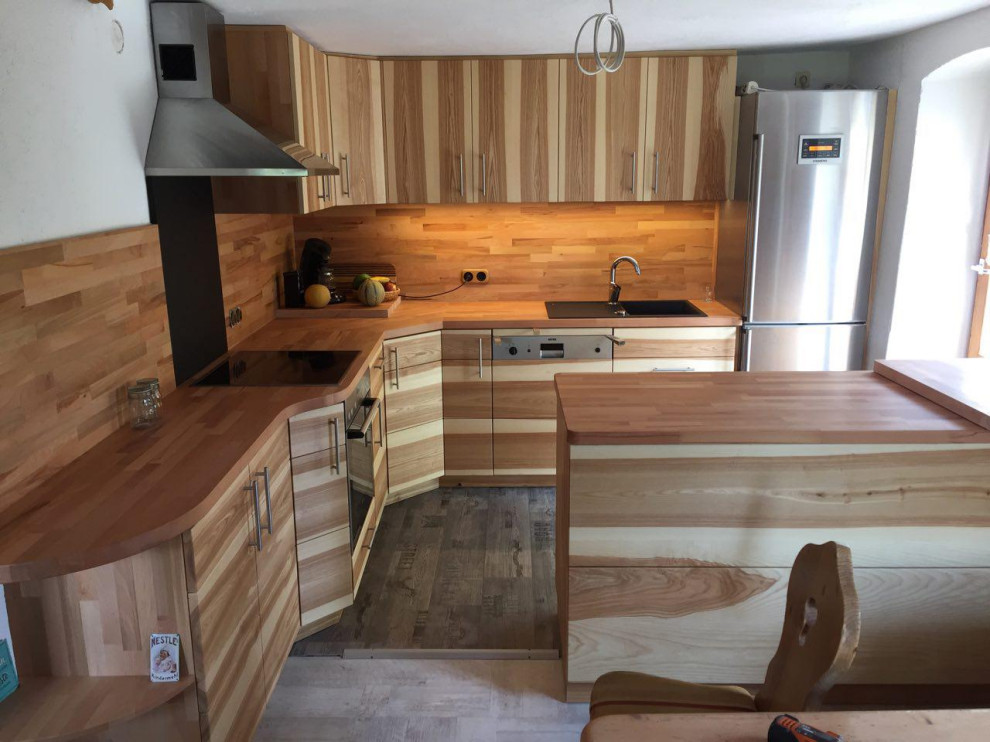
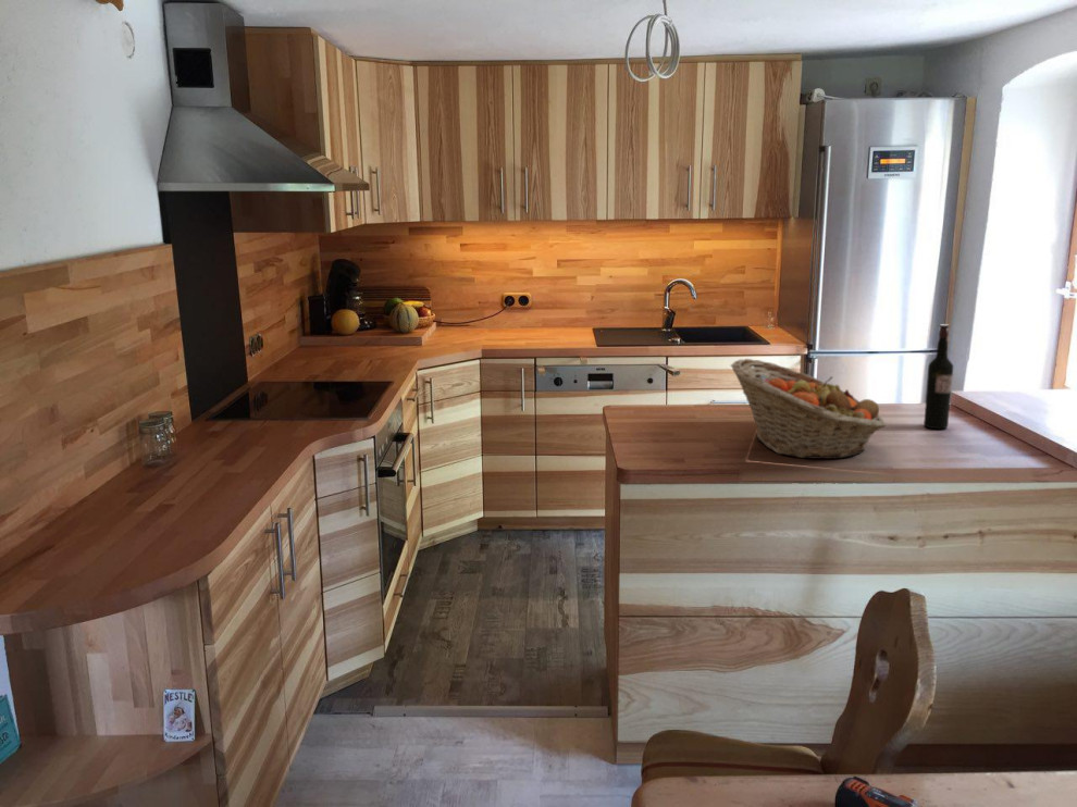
+ wine bottle [923,323,954,430]
+ fruit basket [730,358,887,460]
